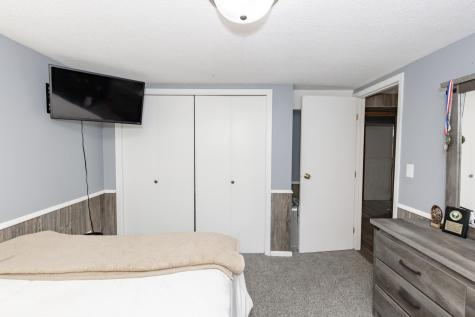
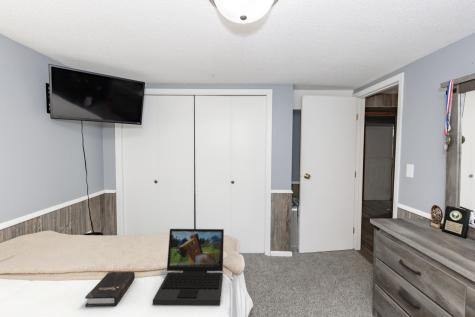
+ laptop [152,228,225,306]
+ hardback book [84,271,136,308]
